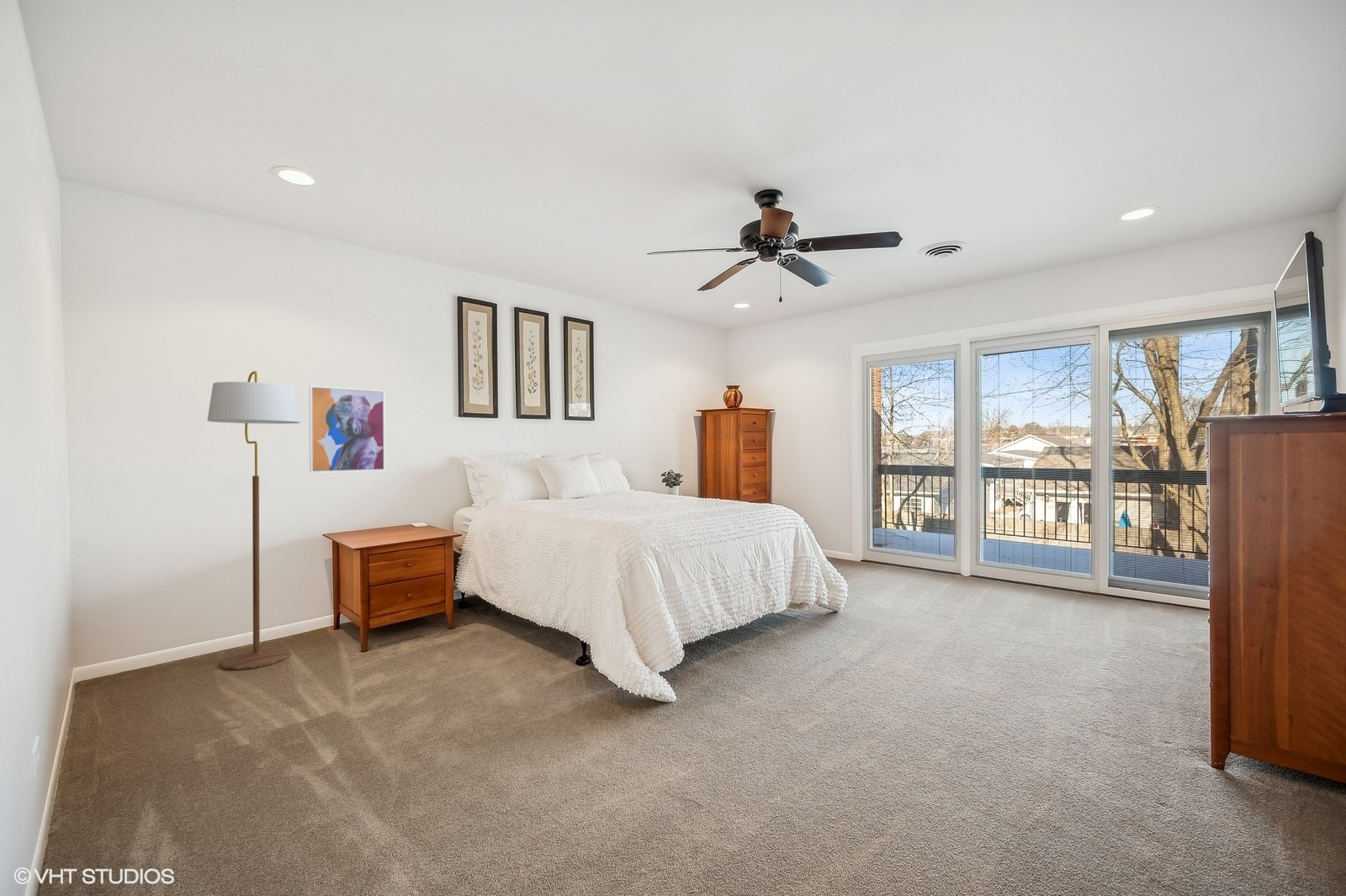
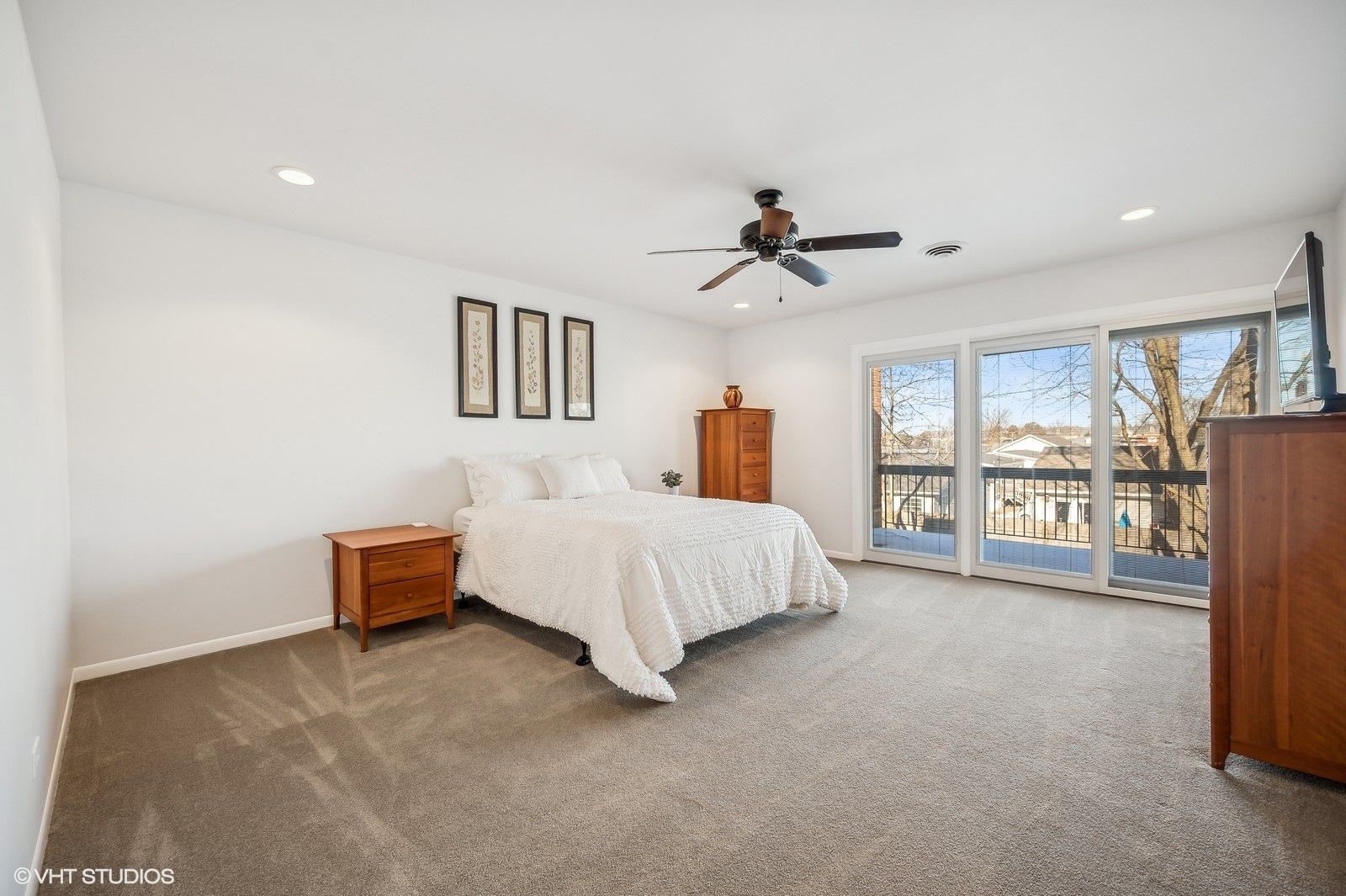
- floor lamp [207,370,301,671]
- wall art [309,385,386,474]
